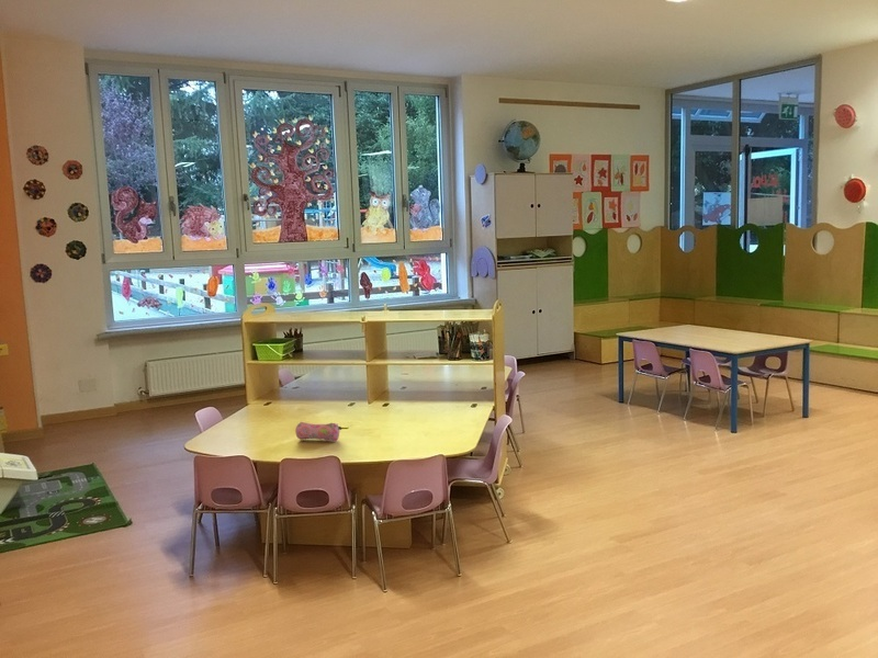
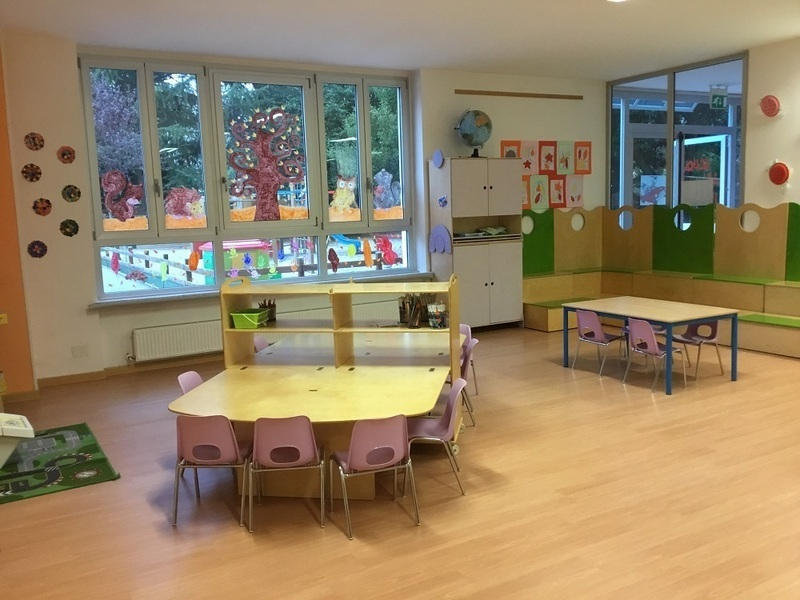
- pencil case [294,421,342,442]
